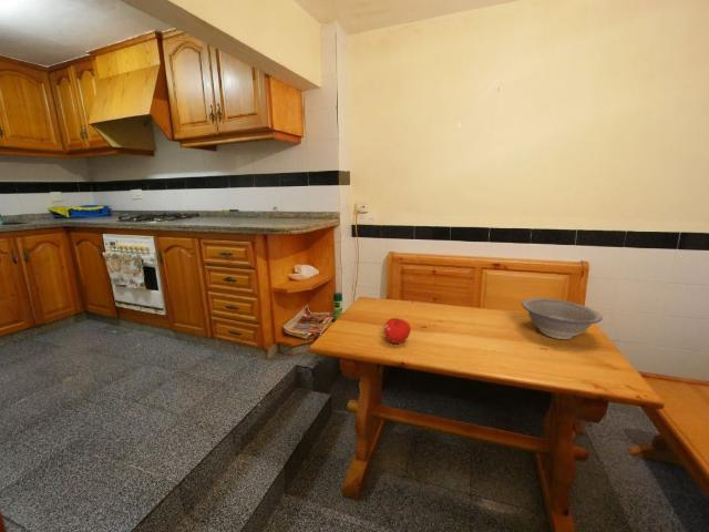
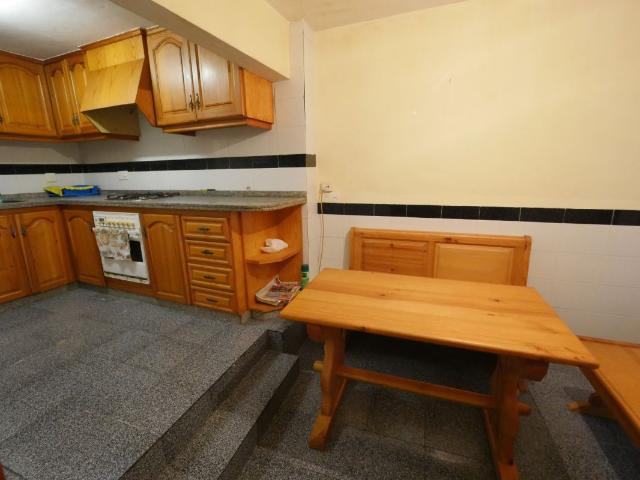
- fruit [383,317,412,345]
- bowl [521,297,604,340]
